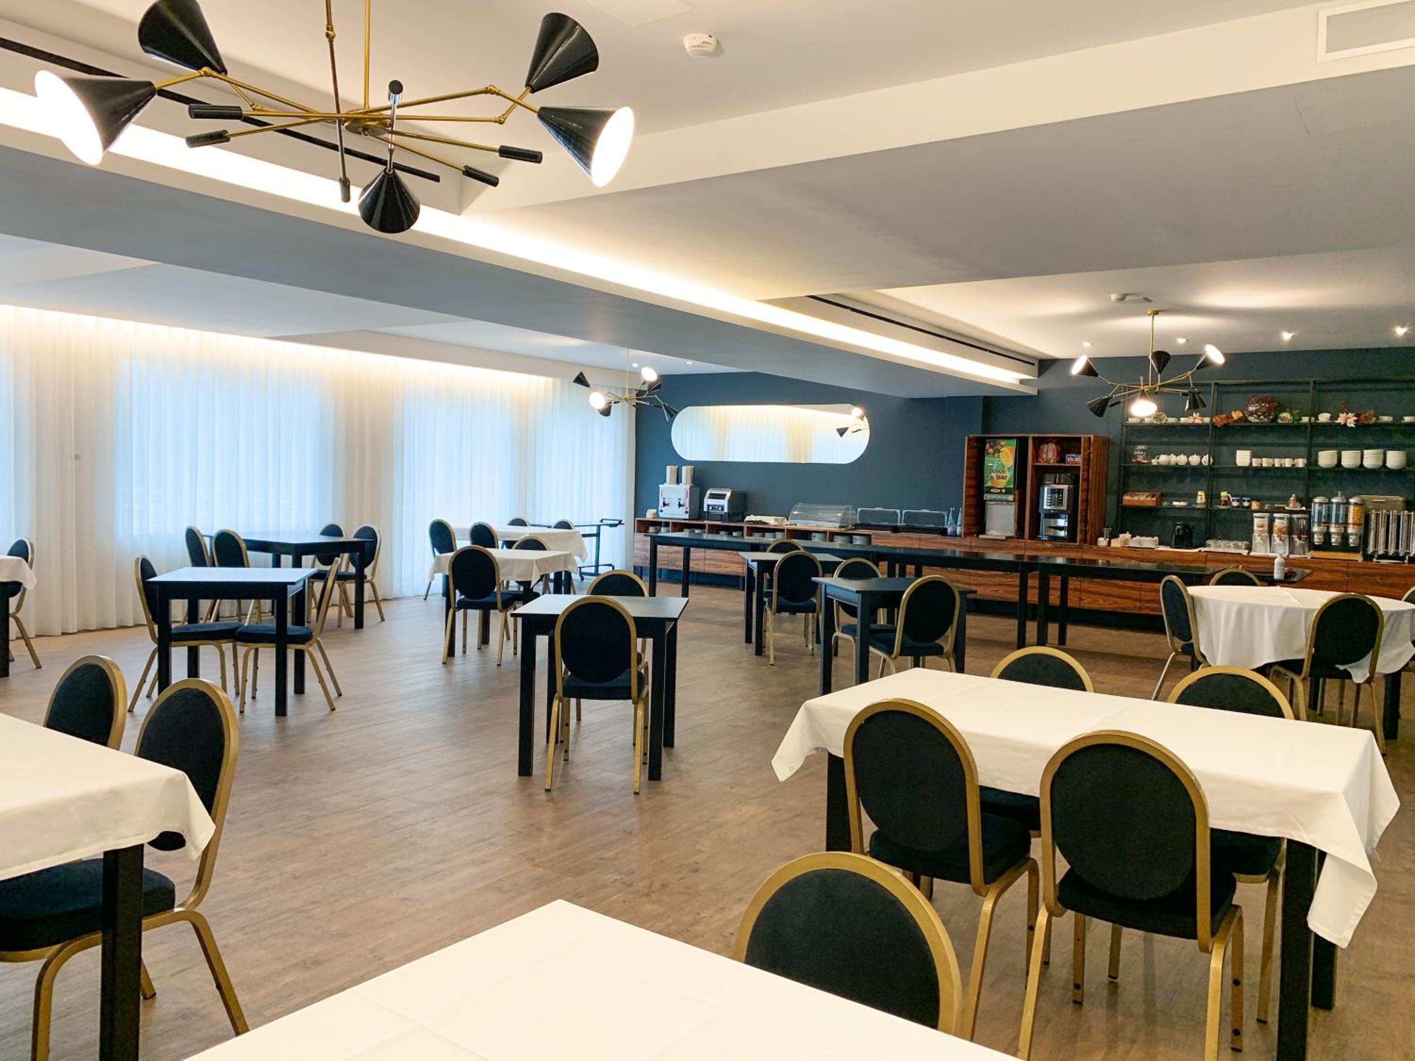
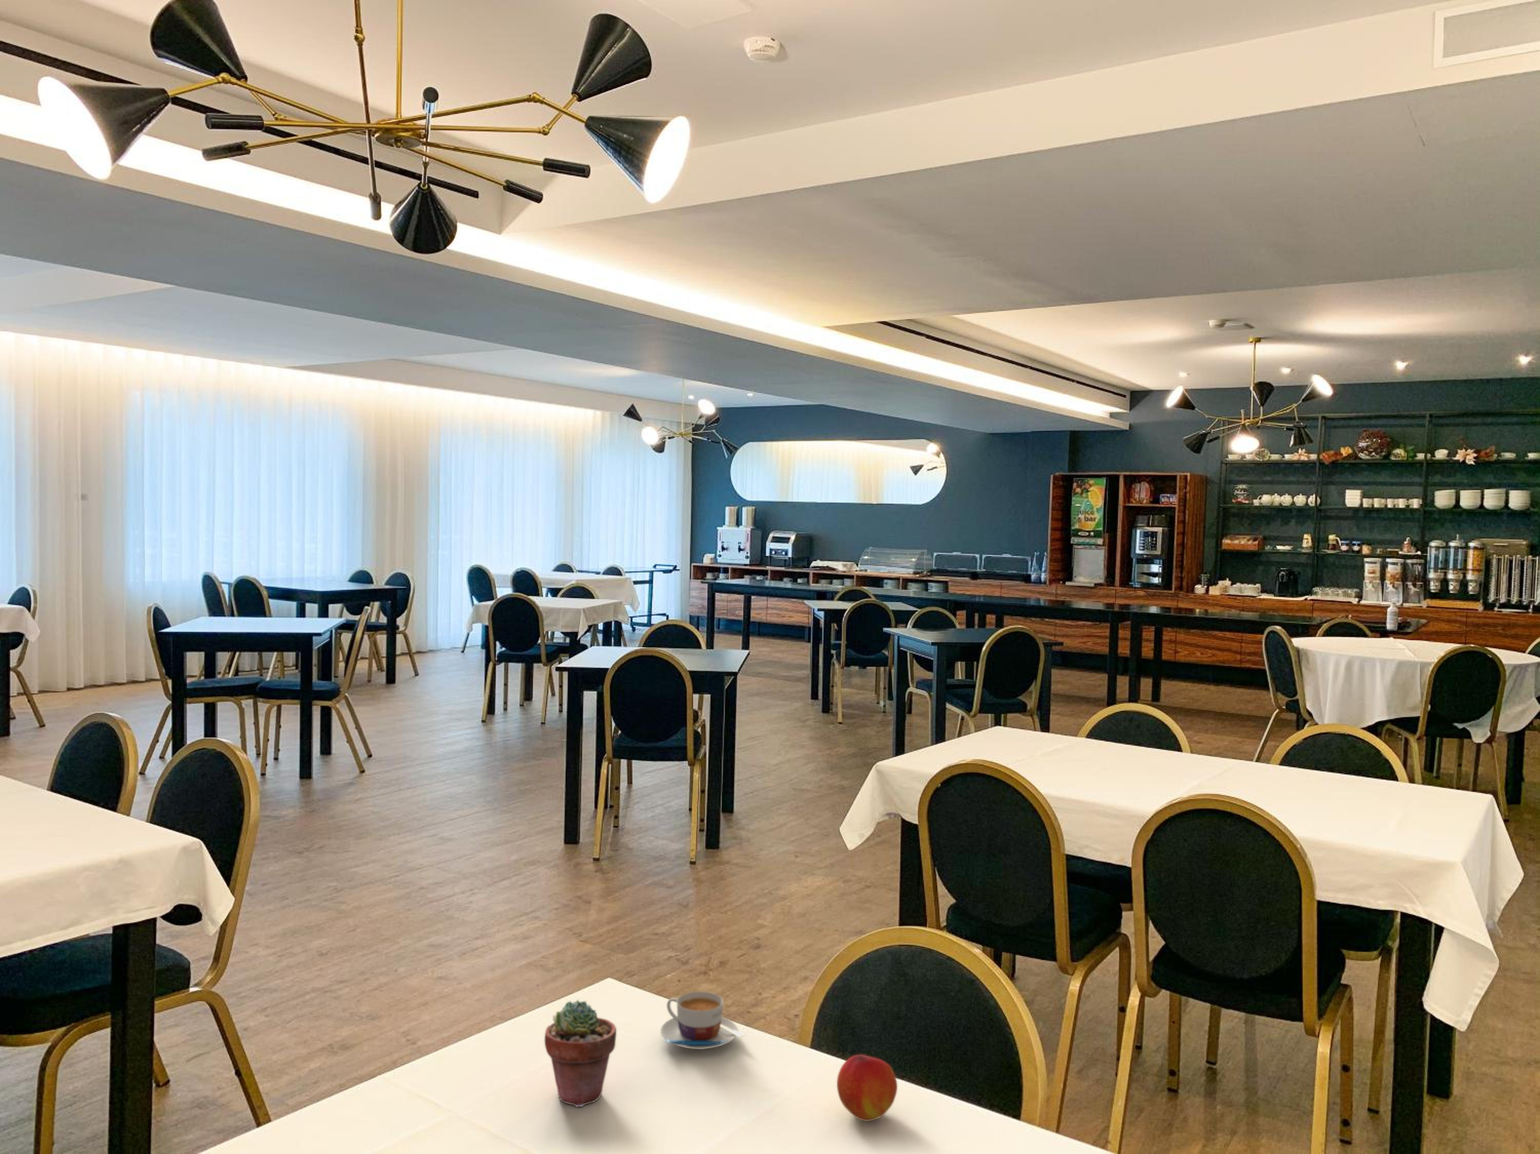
+ potted succulent [544,999,617,1108]
+ coffee cup [660,990,746,1050]
+ peach [837,1053,897,1121]
